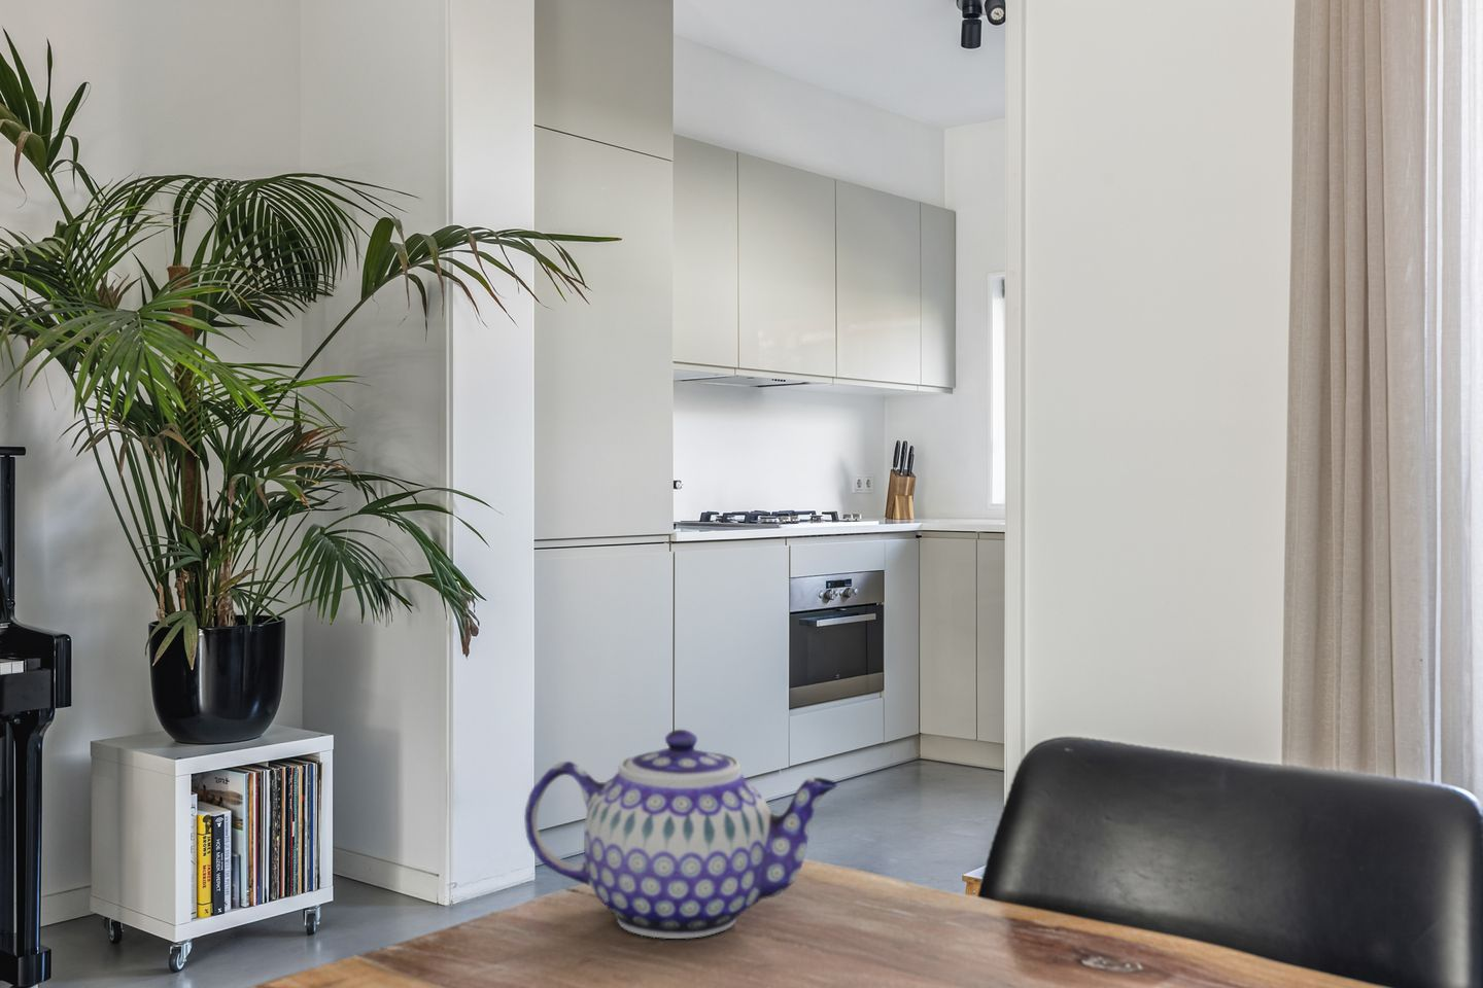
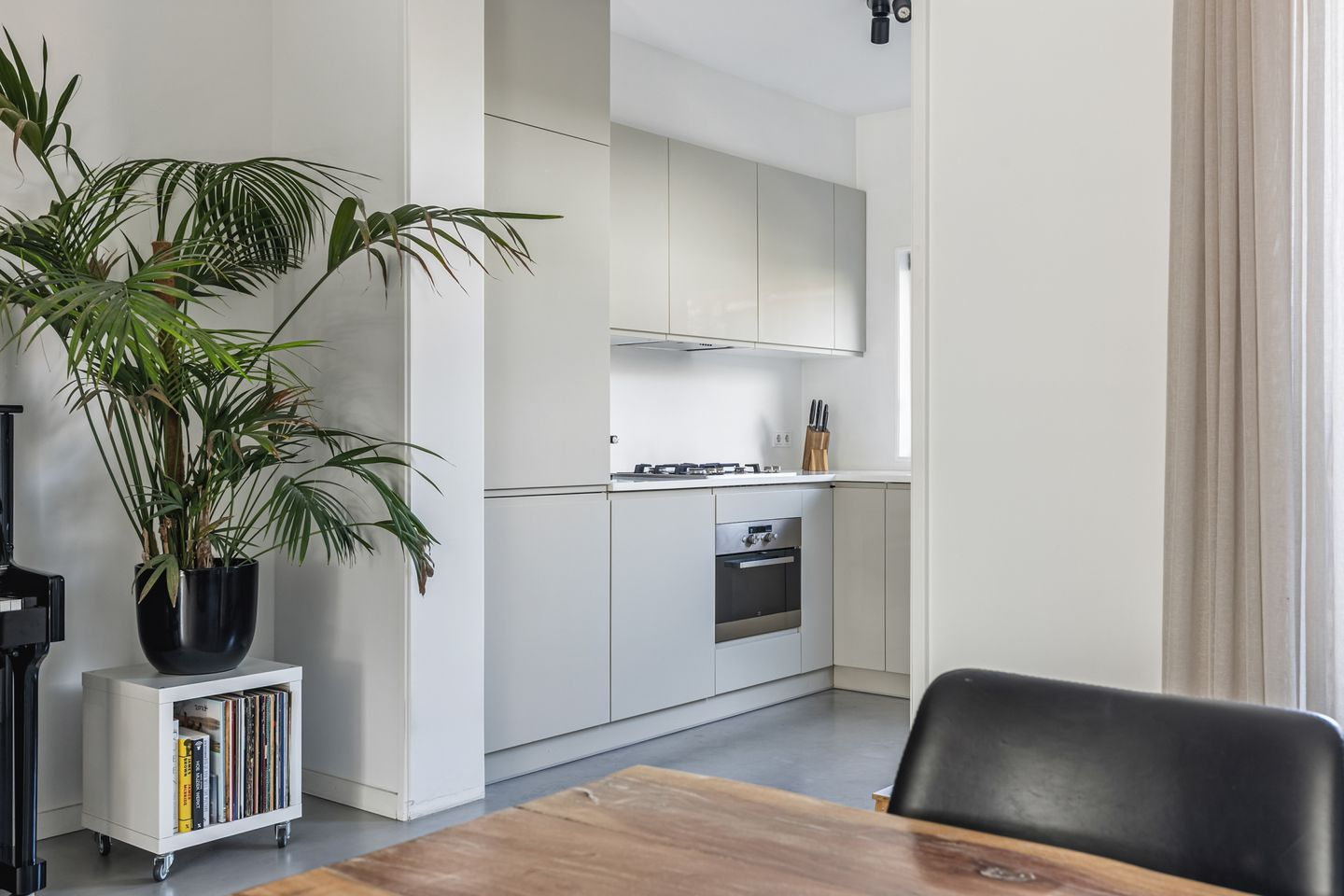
- teapot [523,729,839,939]
